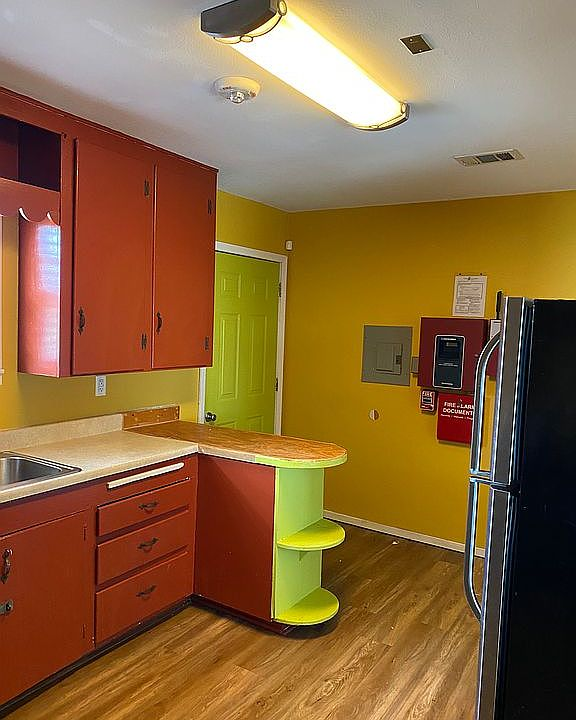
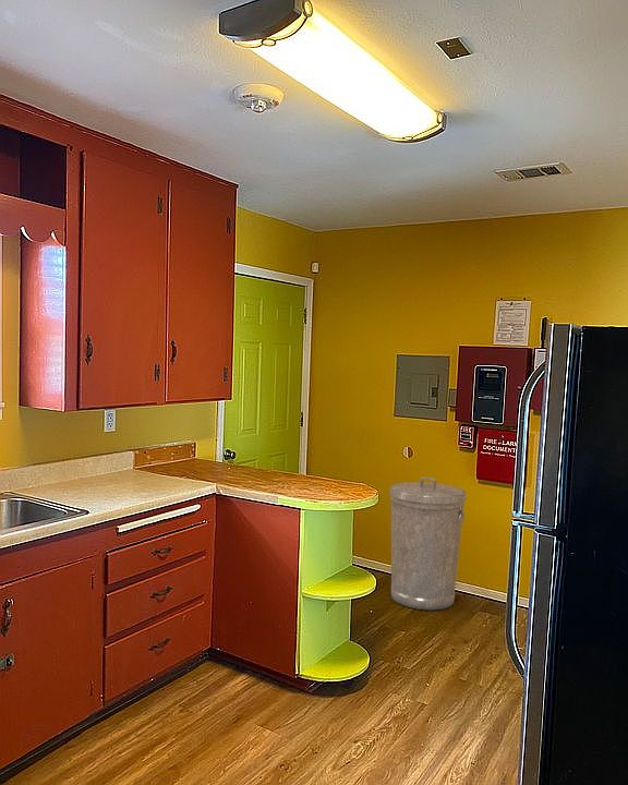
+ trash can [388,476,468,611]
